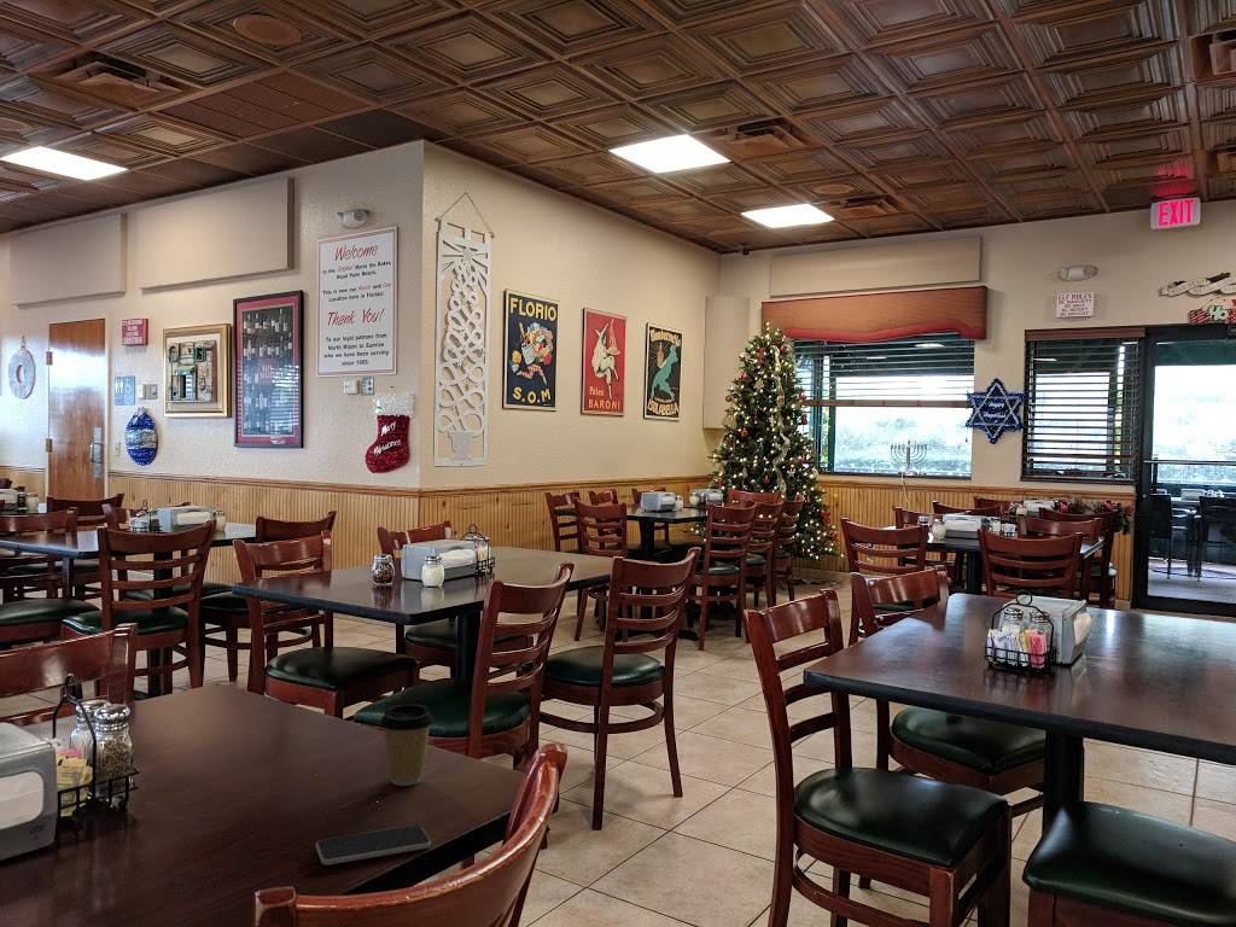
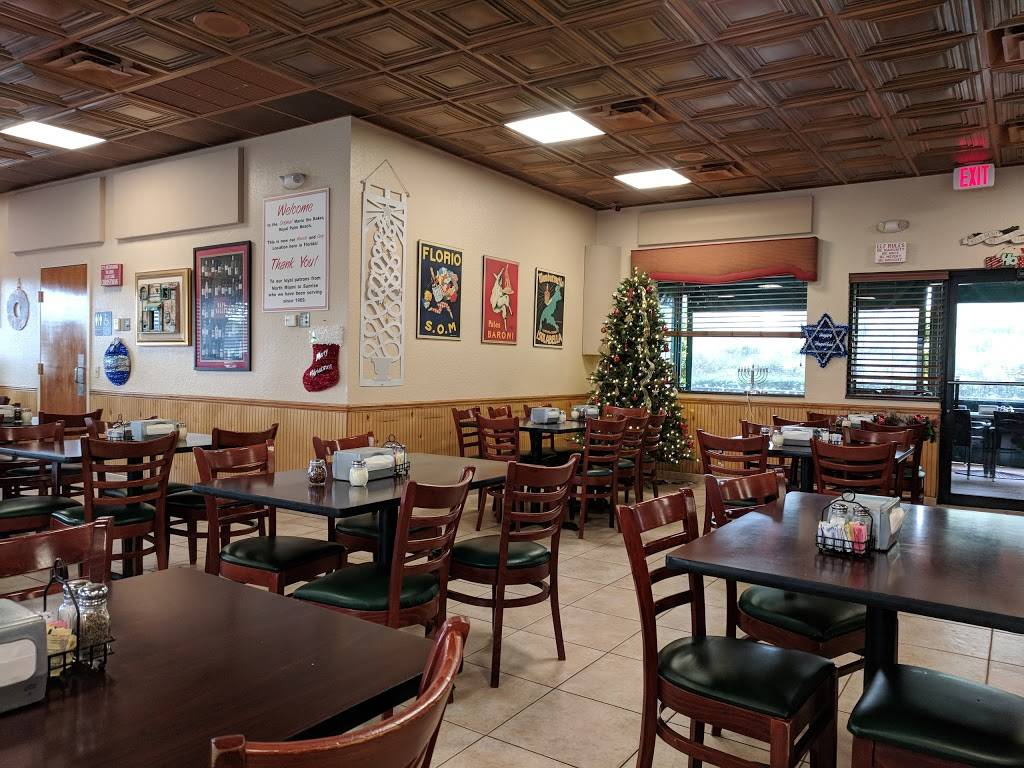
- smartphone [315,824,432,867]
- coffee cup [379,702,435,787]
